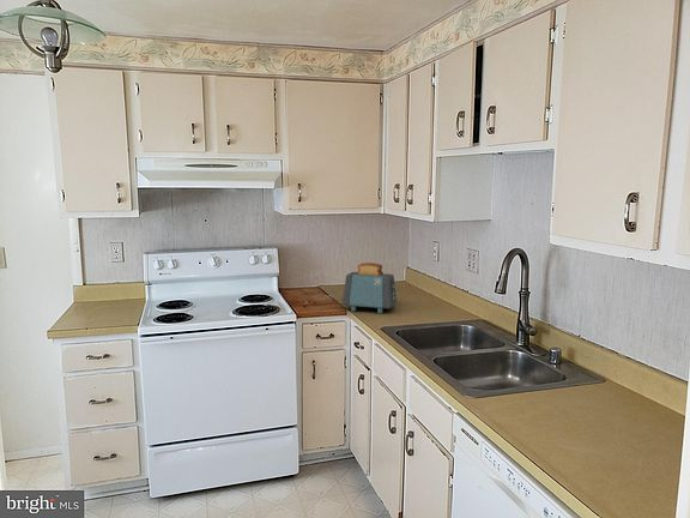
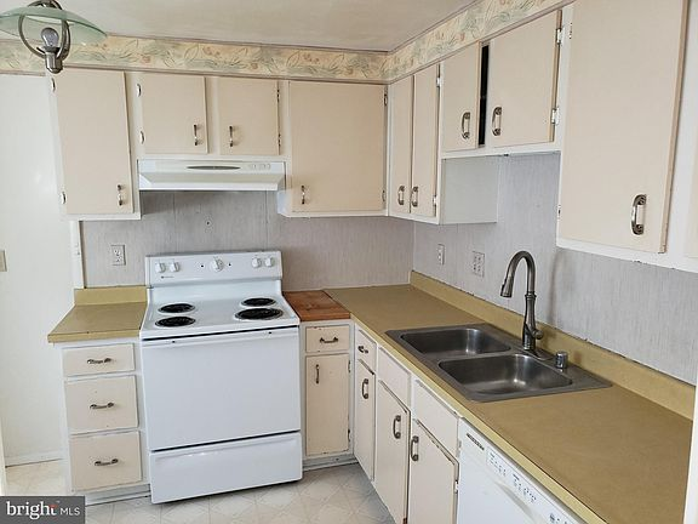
- toaster [341,261,398,314]
